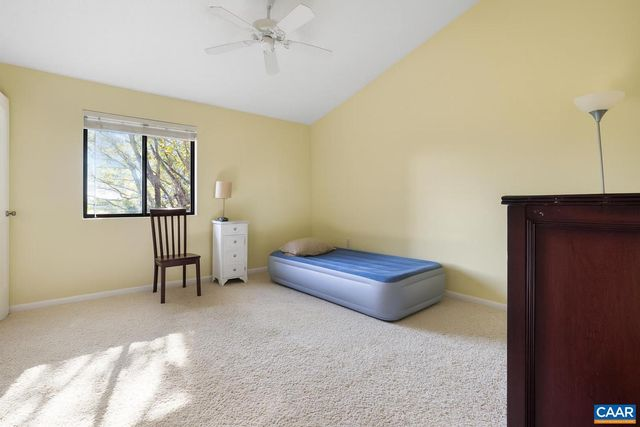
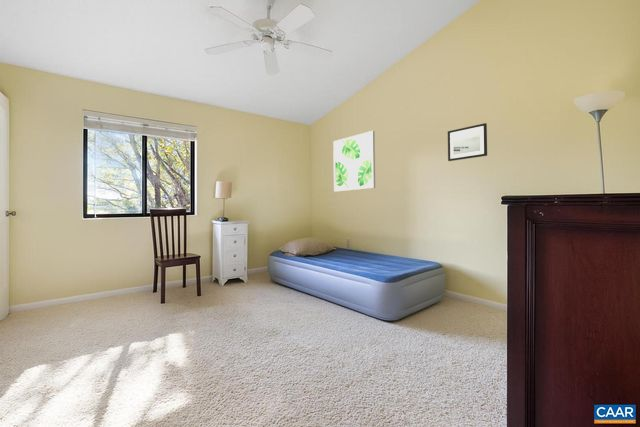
+ wall art [332,130,376,193]
+ wall art [447,122,488,162]
